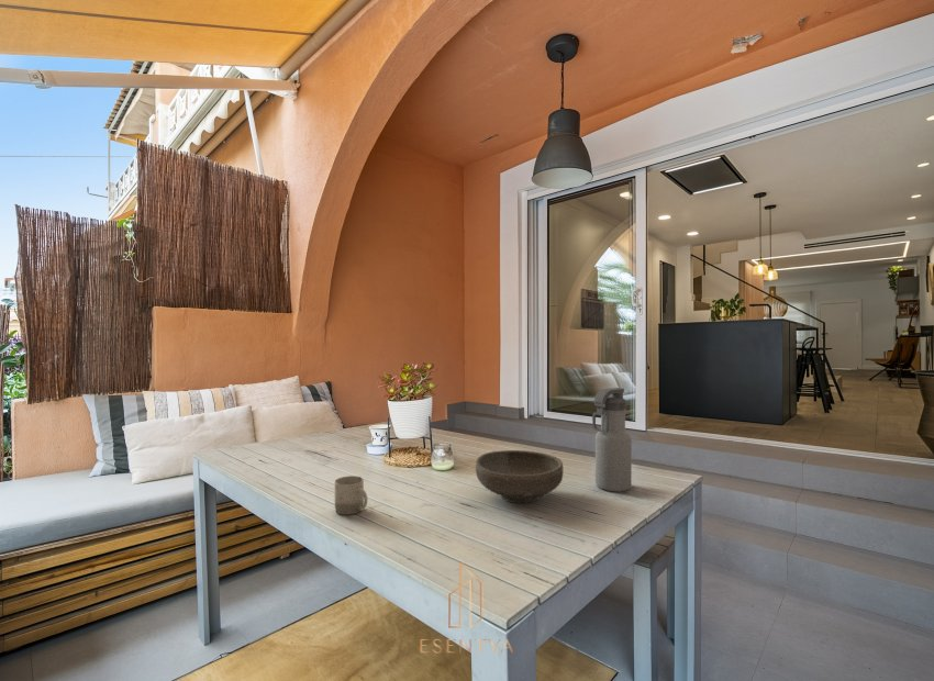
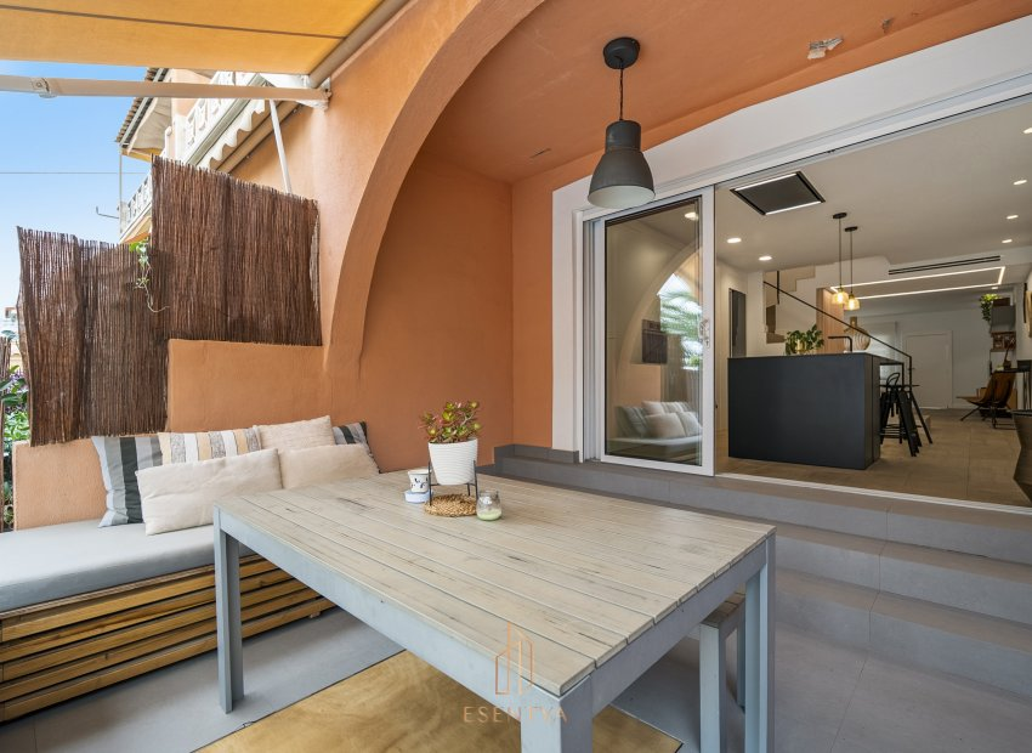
- water bottle [591,387,633,493]
- cup [334,475,368,516]
- bowl [475,449,564,504]
